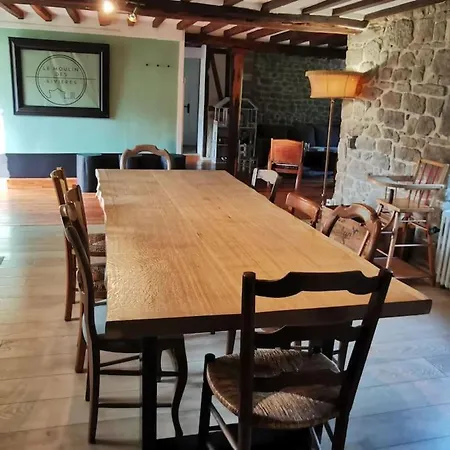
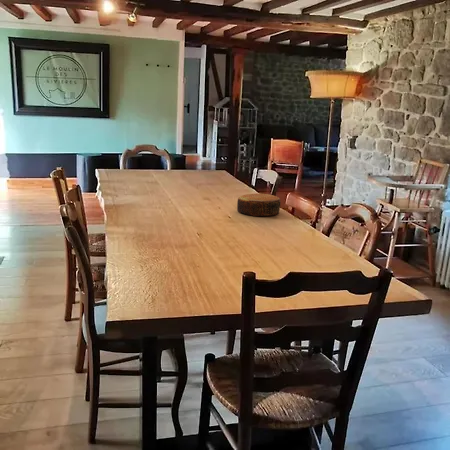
+ bowl [236,193,282,217]
